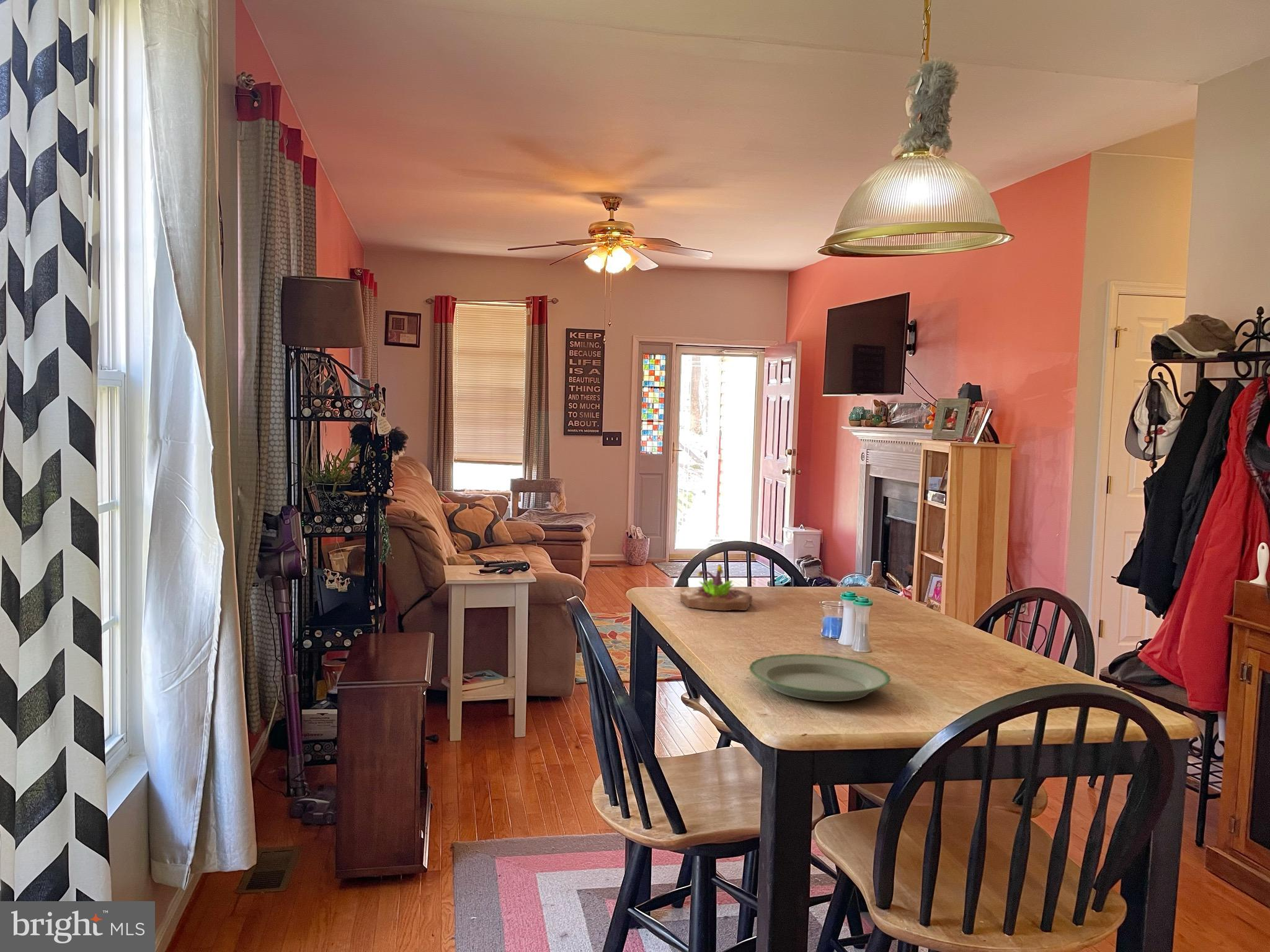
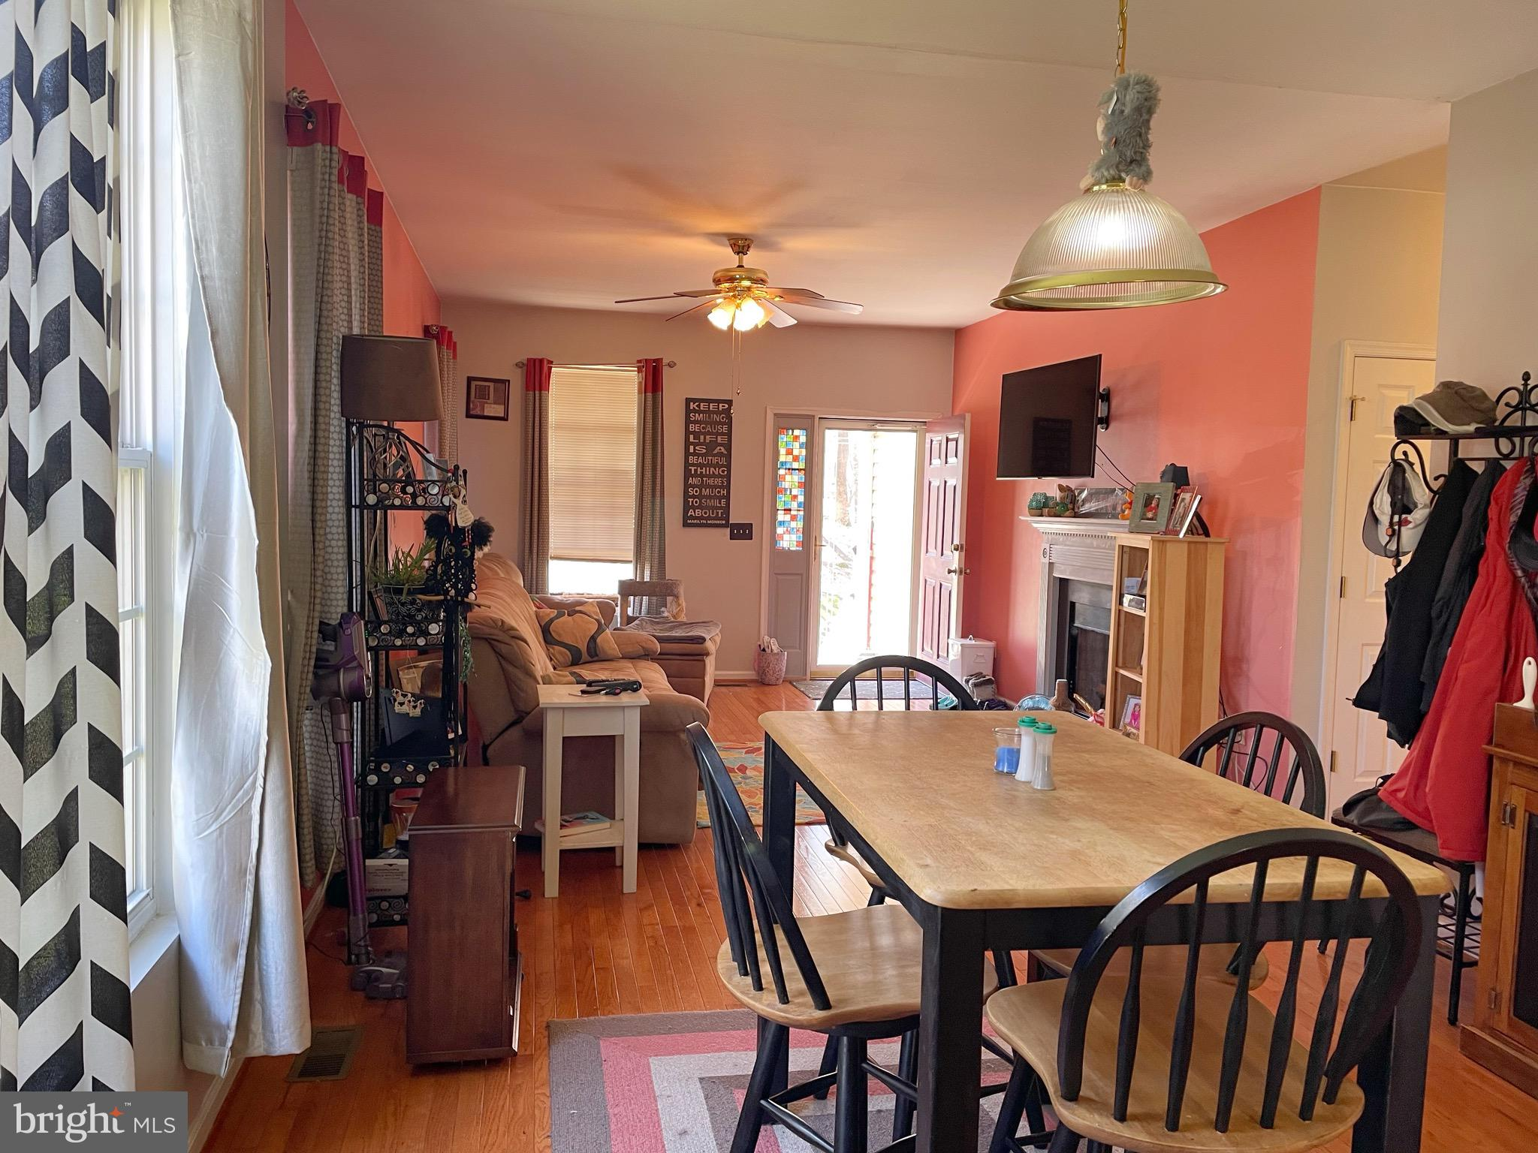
- succulent planter [680,563,753,611]
- plate [748,653,892,702]
